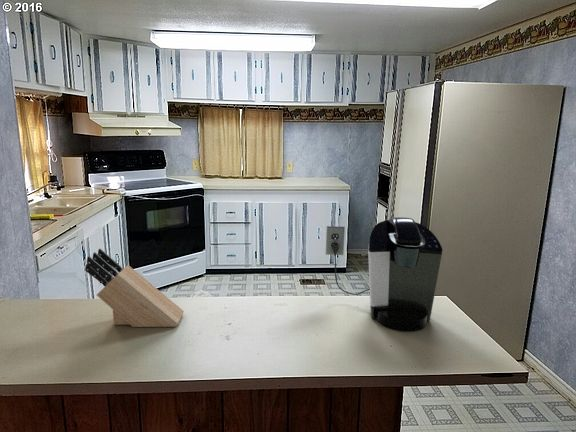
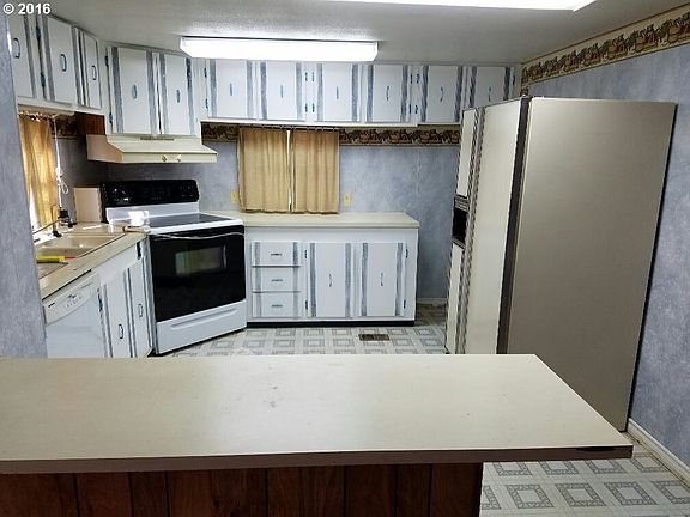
- knife block [84,248,185,328]
- coffee maker [325,216,443,331]
